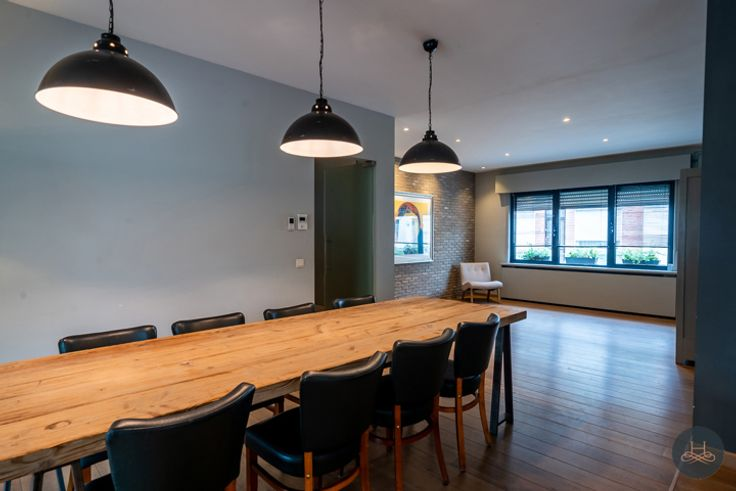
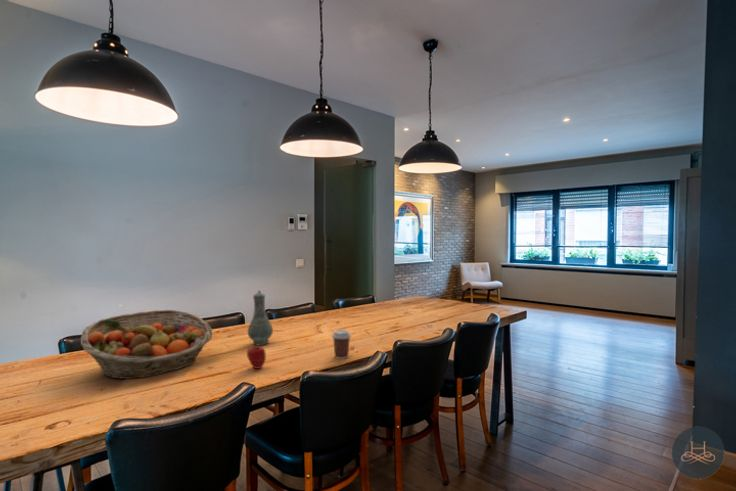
+ fruit basket [80,309,213,380]
+ vase [247,290,274,346]
+ apple [246,345,267,370]
+ coffee cup [331,329,352,360]
